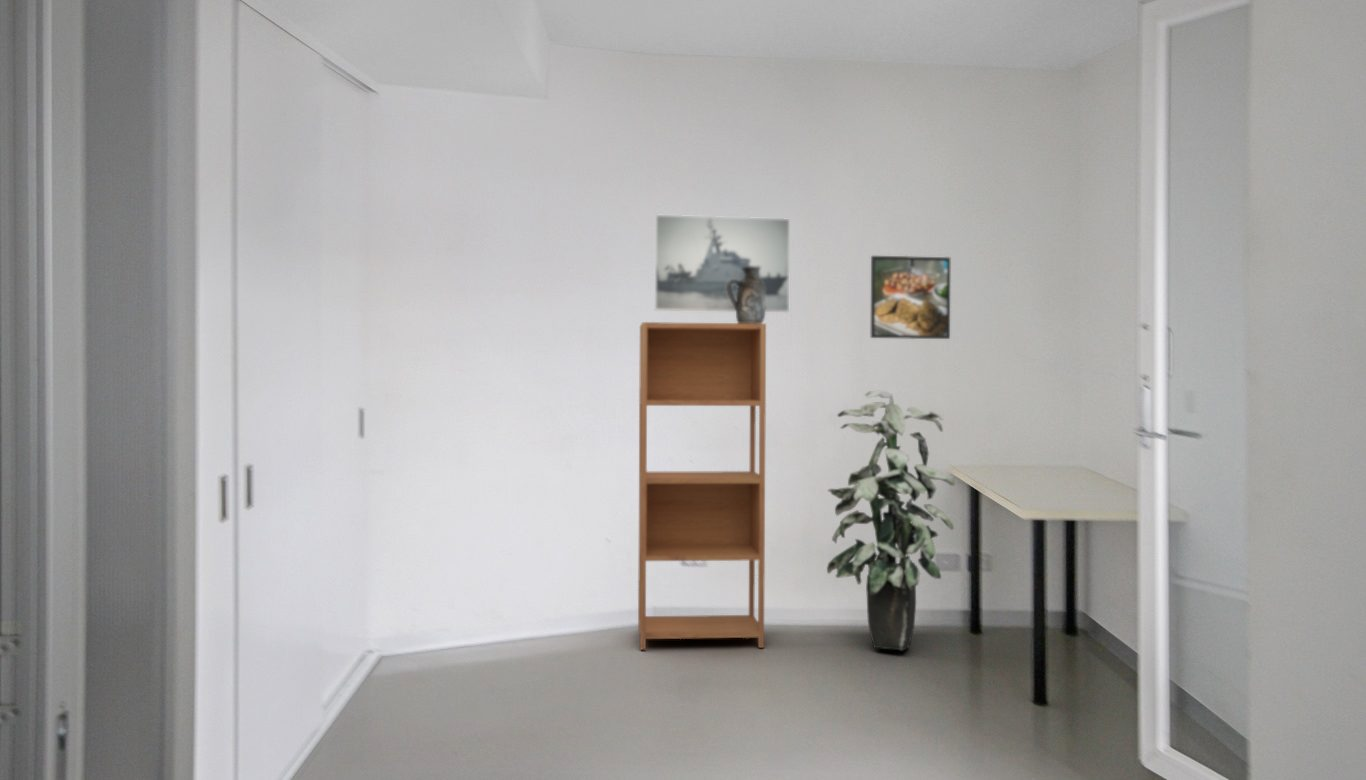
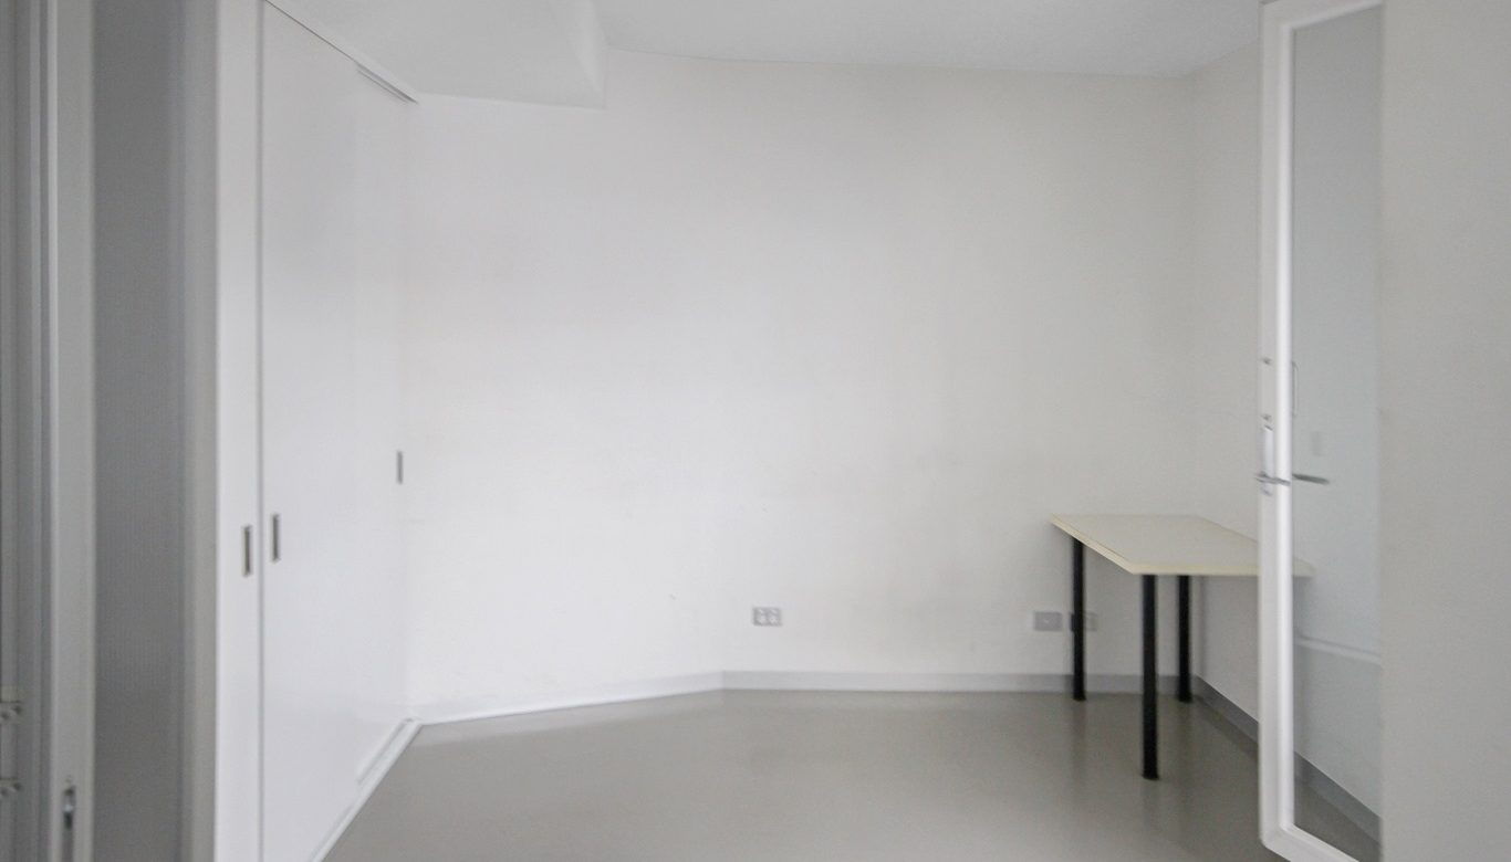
- decorative vase [727,266,766,324]
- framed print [870,255,951,340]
- bookcase [637,321,767,651]
- indoor plant [826,390,956,651]
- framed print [654,214,791,313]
